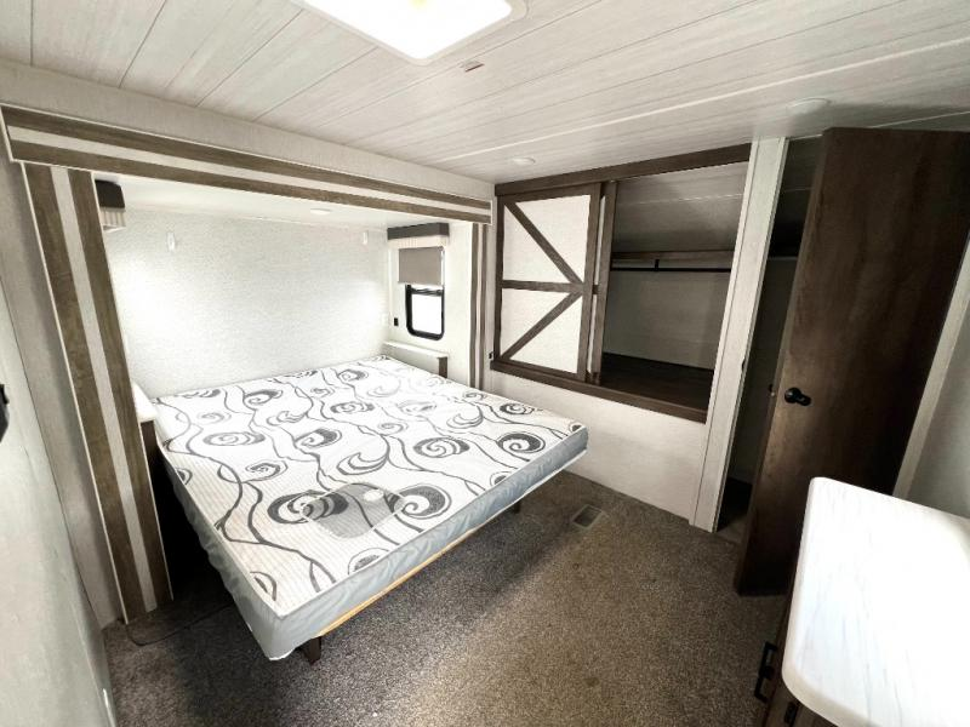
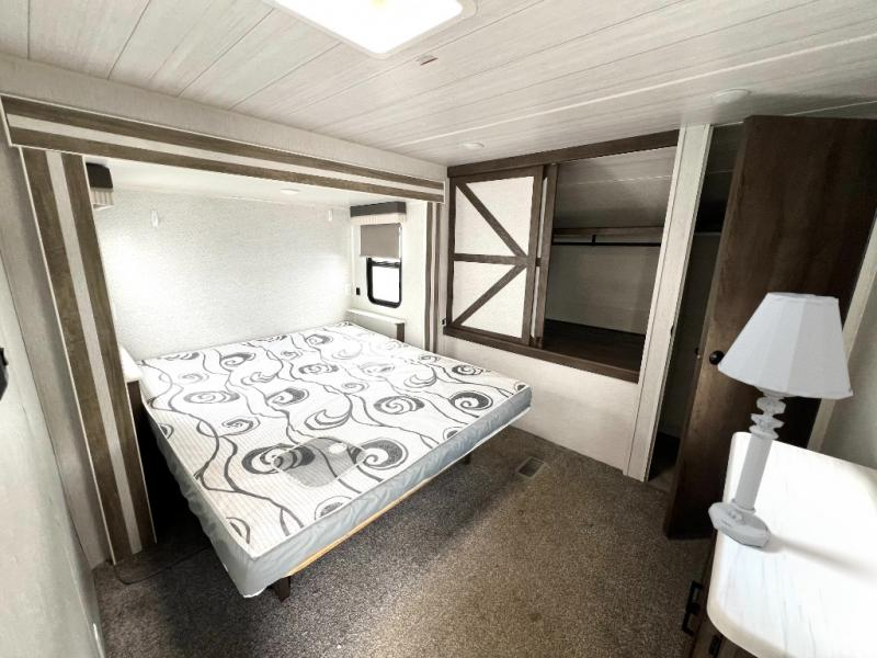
+ table lamp [707,292,854,548]
